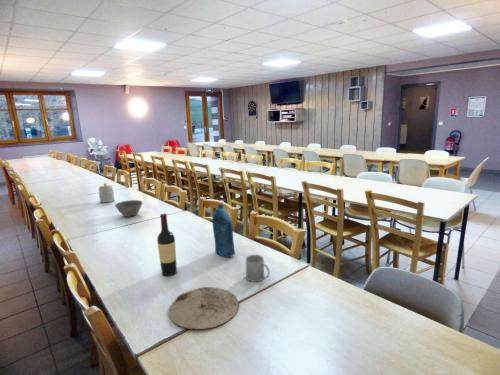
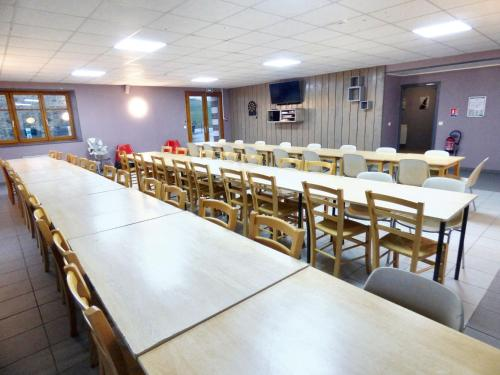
- bottle [211,203,236,258]
- bowl [114,199,144,218]
- wine bottle [156,212,178,277]
- mug [245,254,271,283]
- plate [168,286,239,330]
- jar [97,182,116,204]
